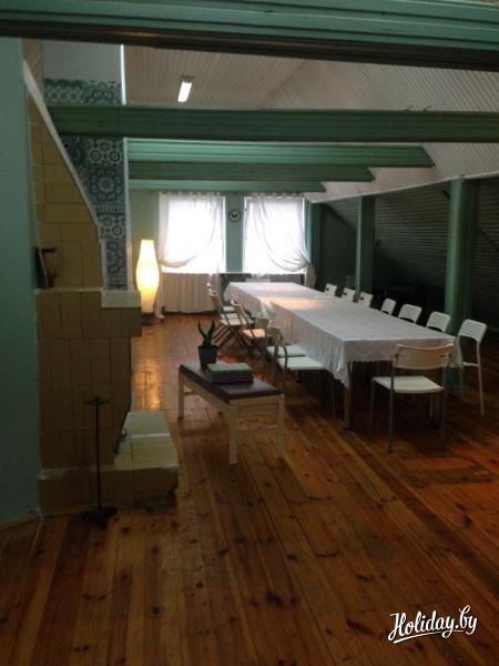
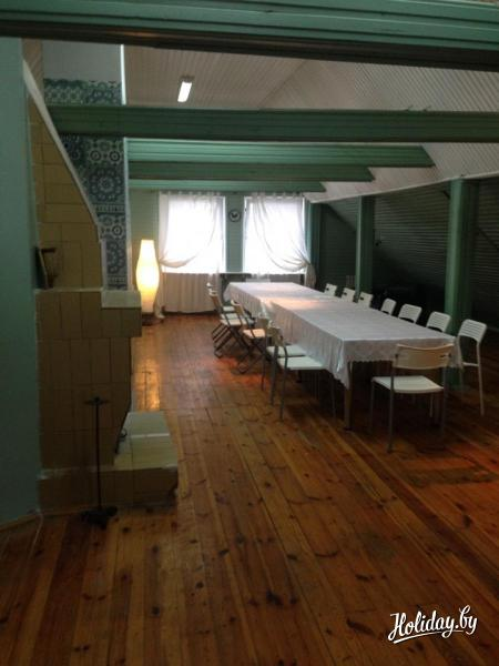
- bench [176,360,286,465]
- stack of books [206,362,255,382]
- potted plant [196,316,220,367]
